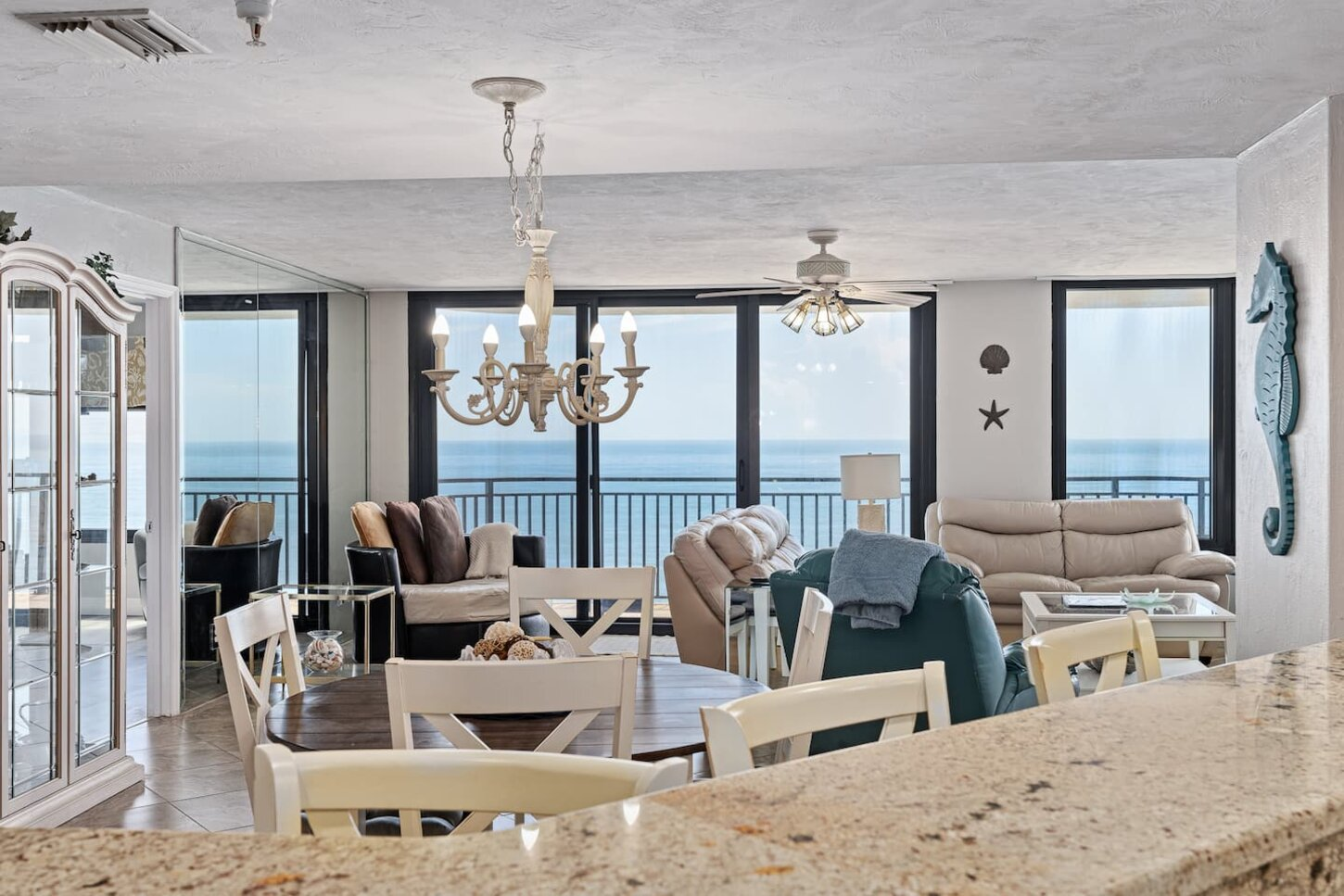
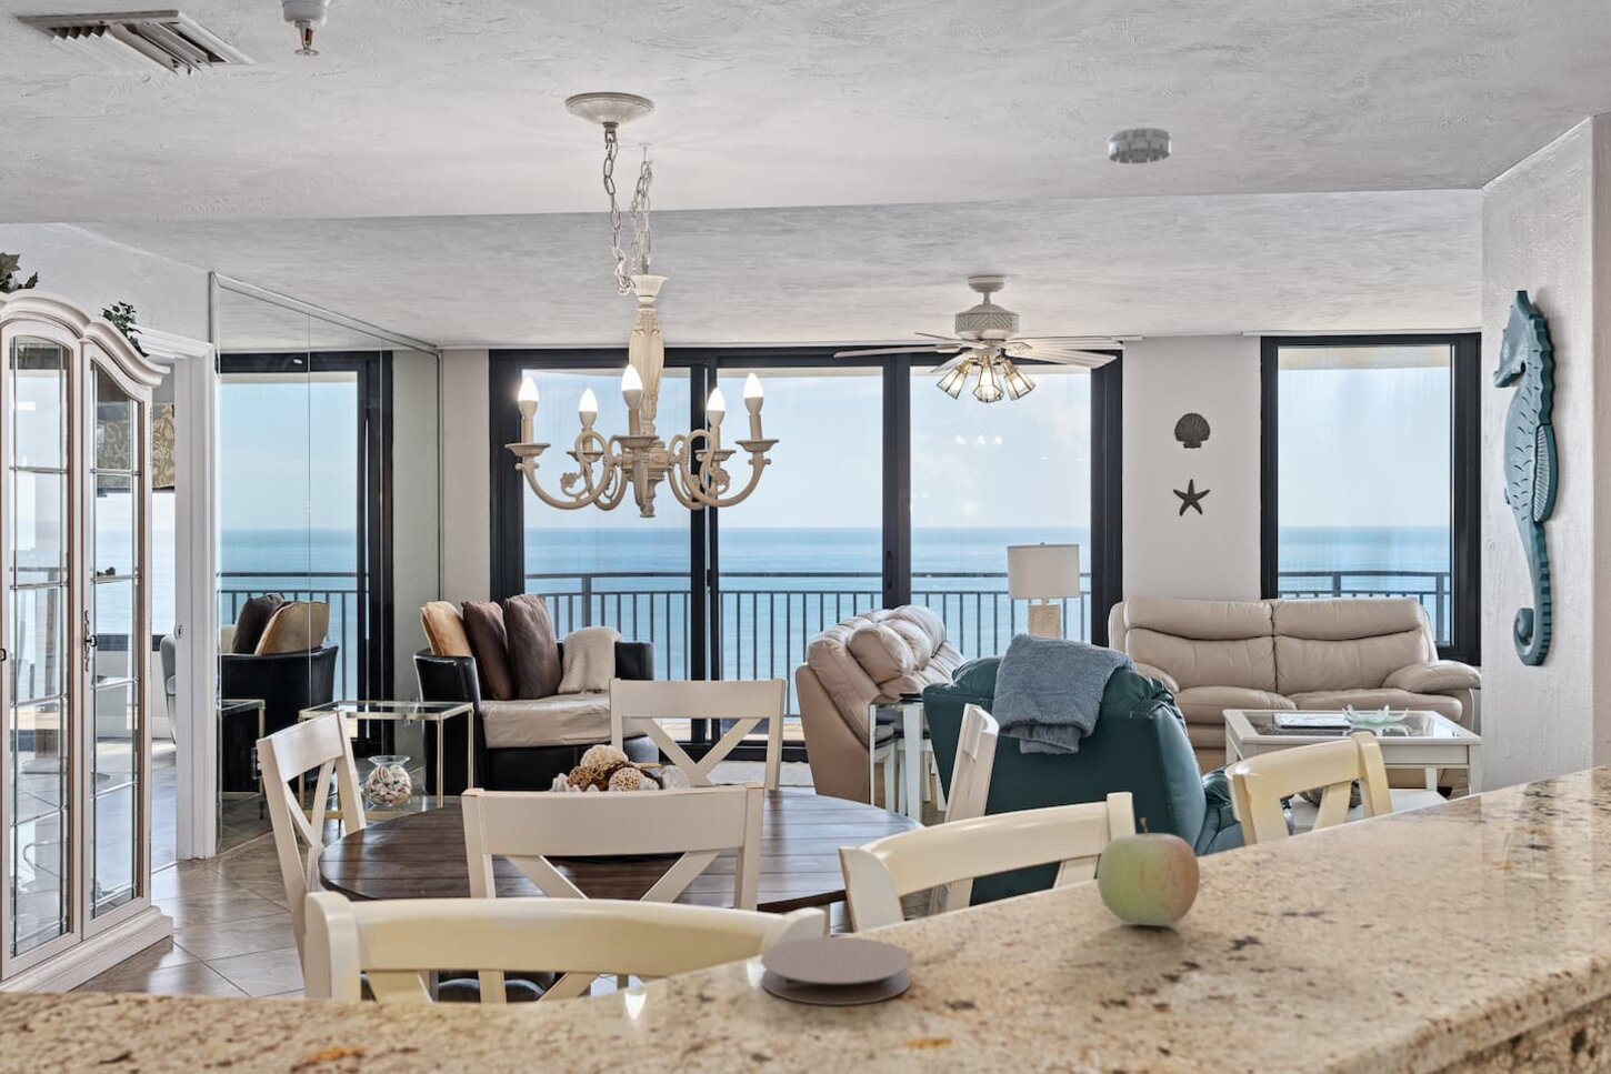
+ coaster [759,936,912,1006]
+ smoke detector [1108,127,1171,165]
+ fruit [1096,816,1201,928]
